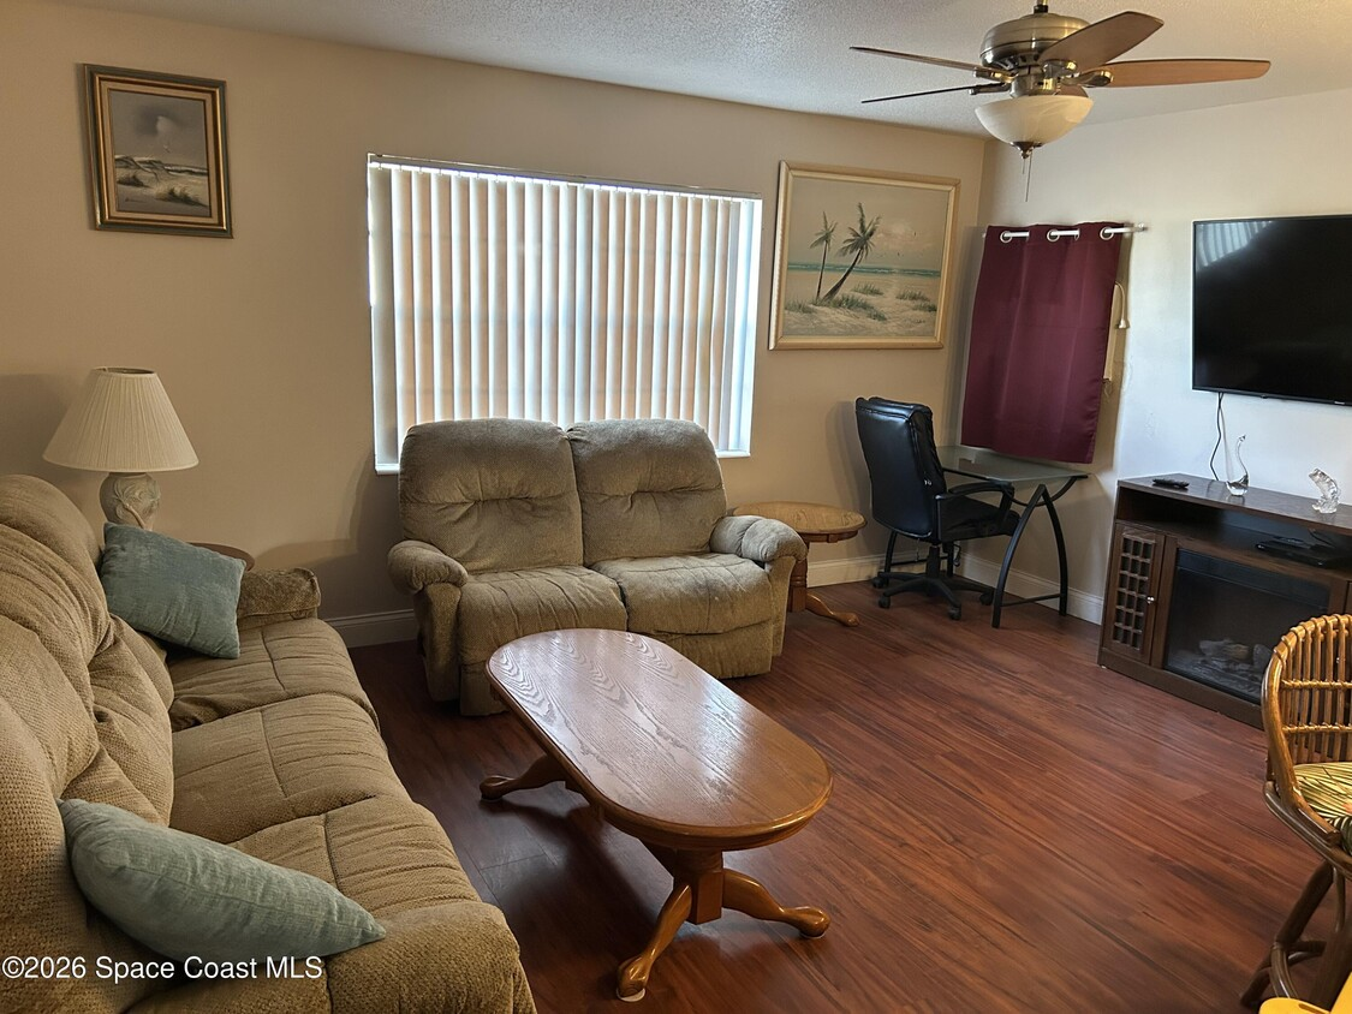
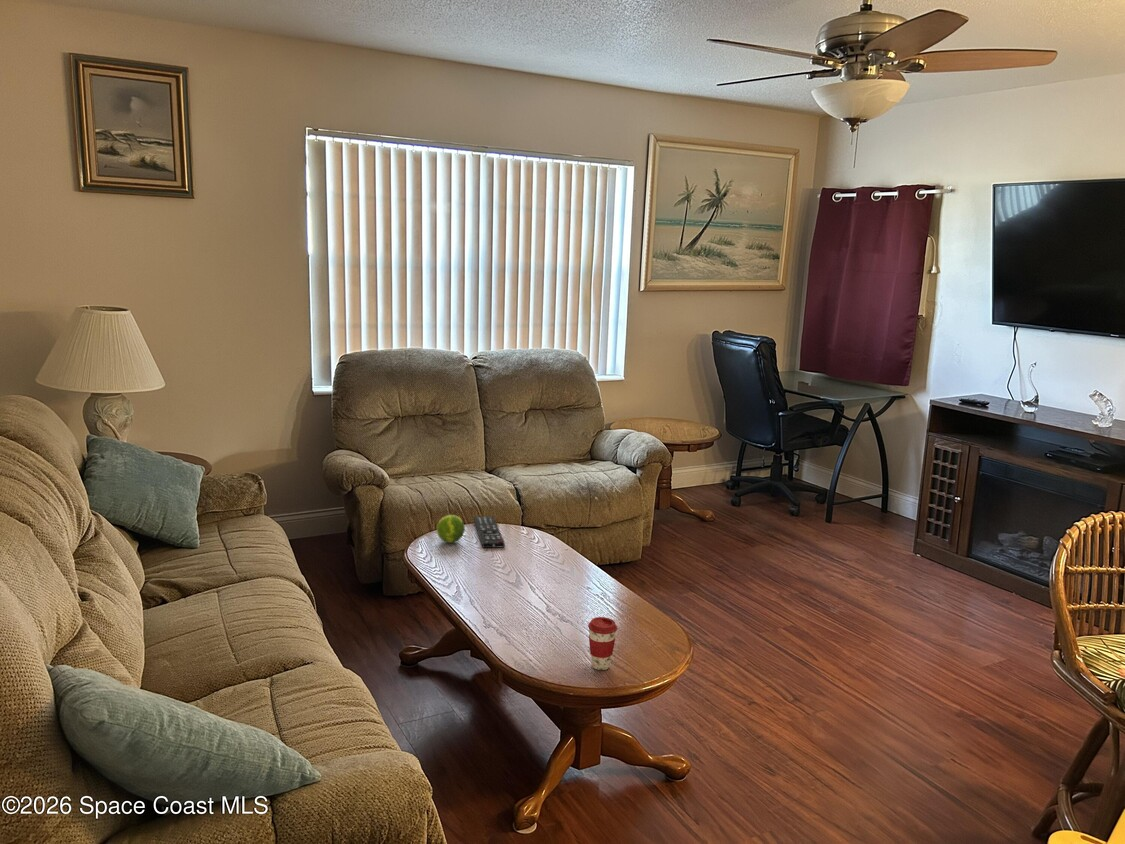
+ remote control [473,515,506,549]
+ fruit [436,514,466,544]
+ coffee cup [587,616,618,671]
